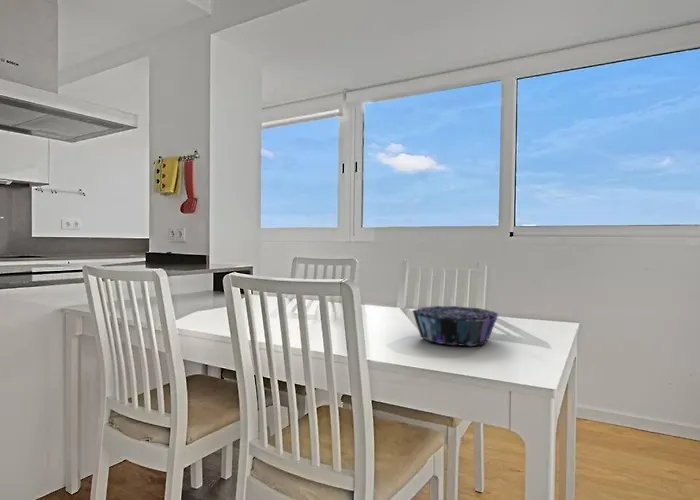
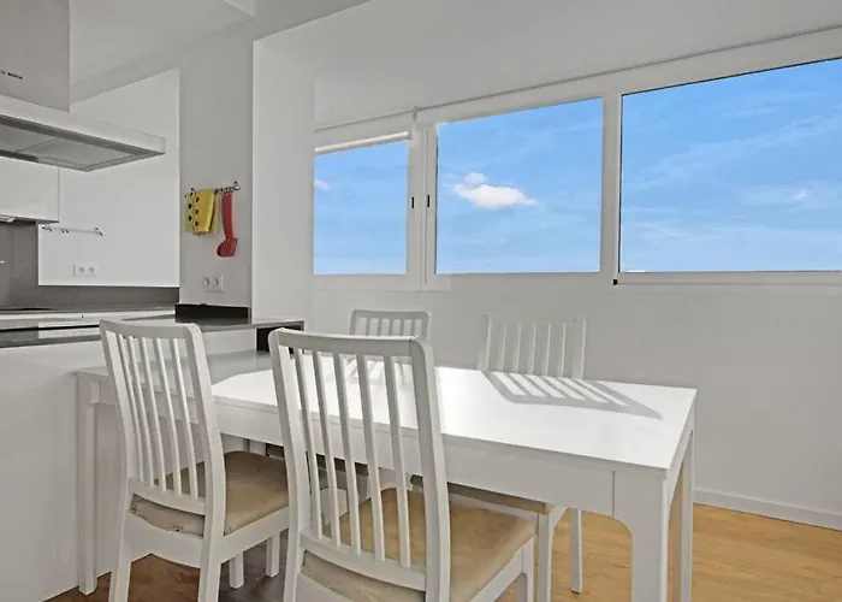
- decorative bowl [411,305,500,347]
